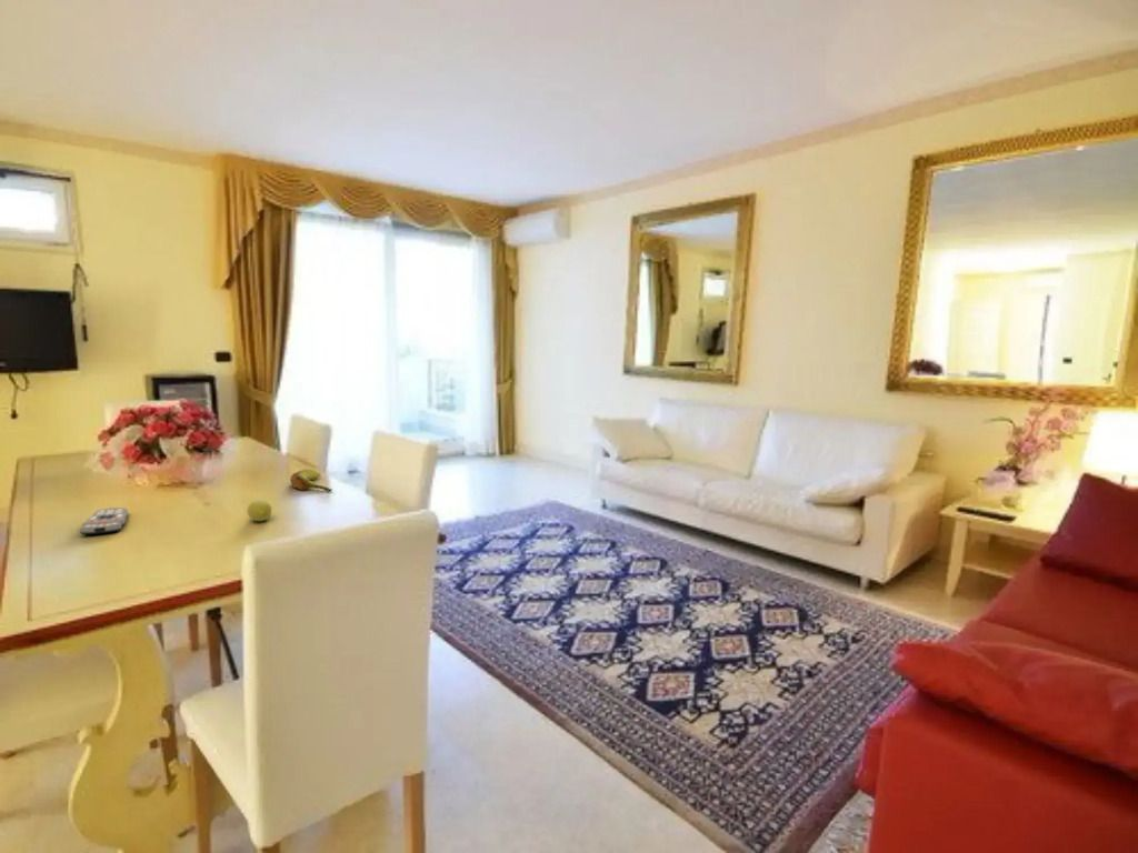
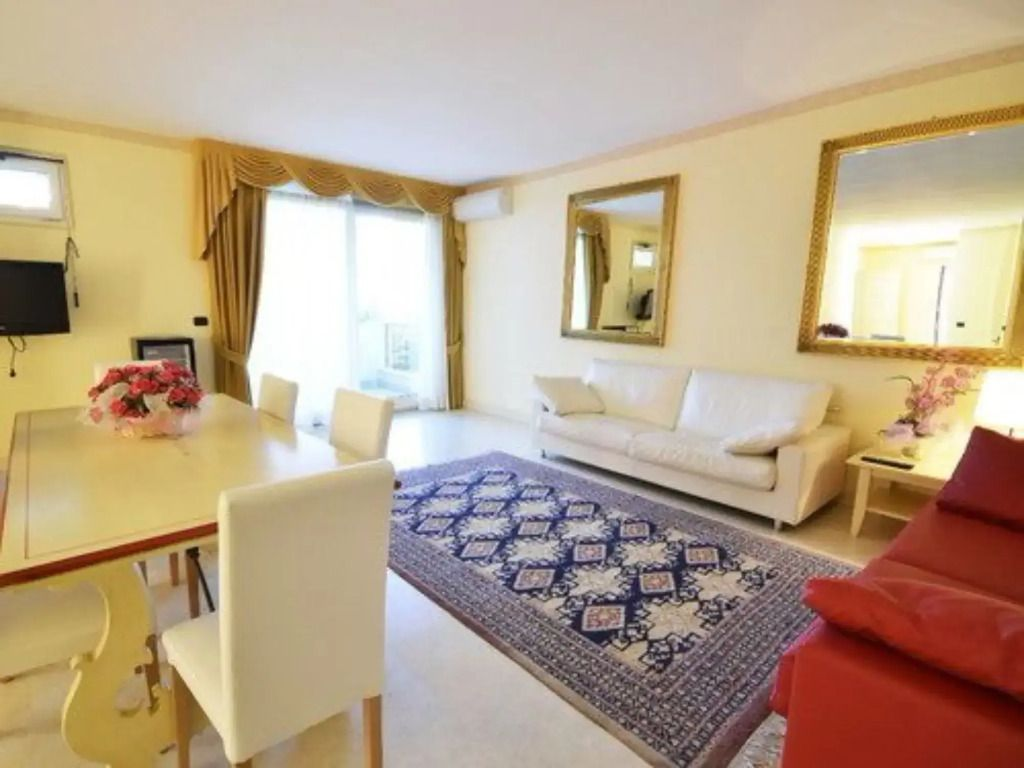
- banana [289,469,333,492]
- remote control [79,506,129,535]
- fruit [247,499,272,522]
